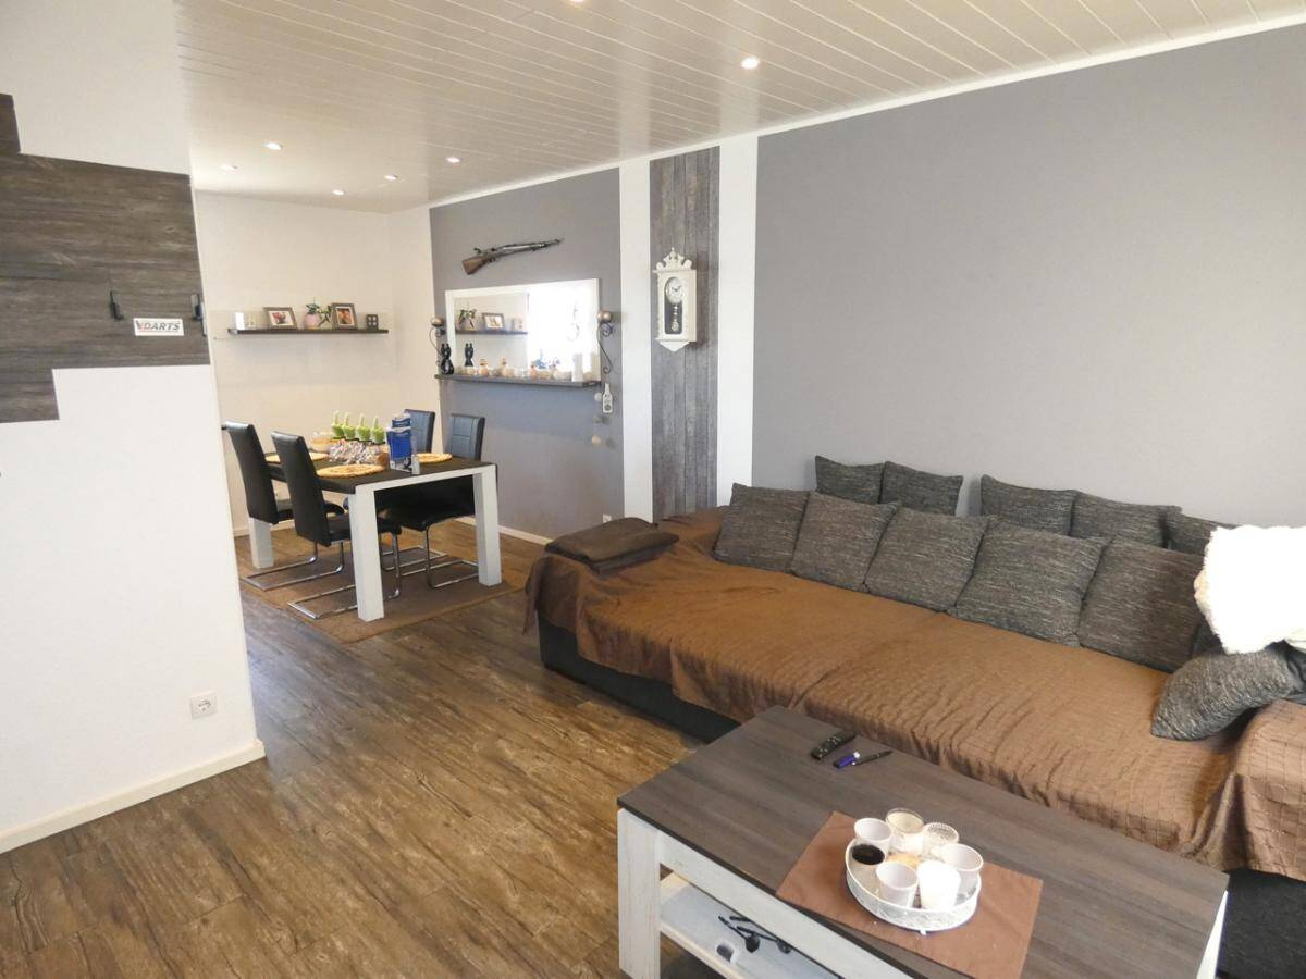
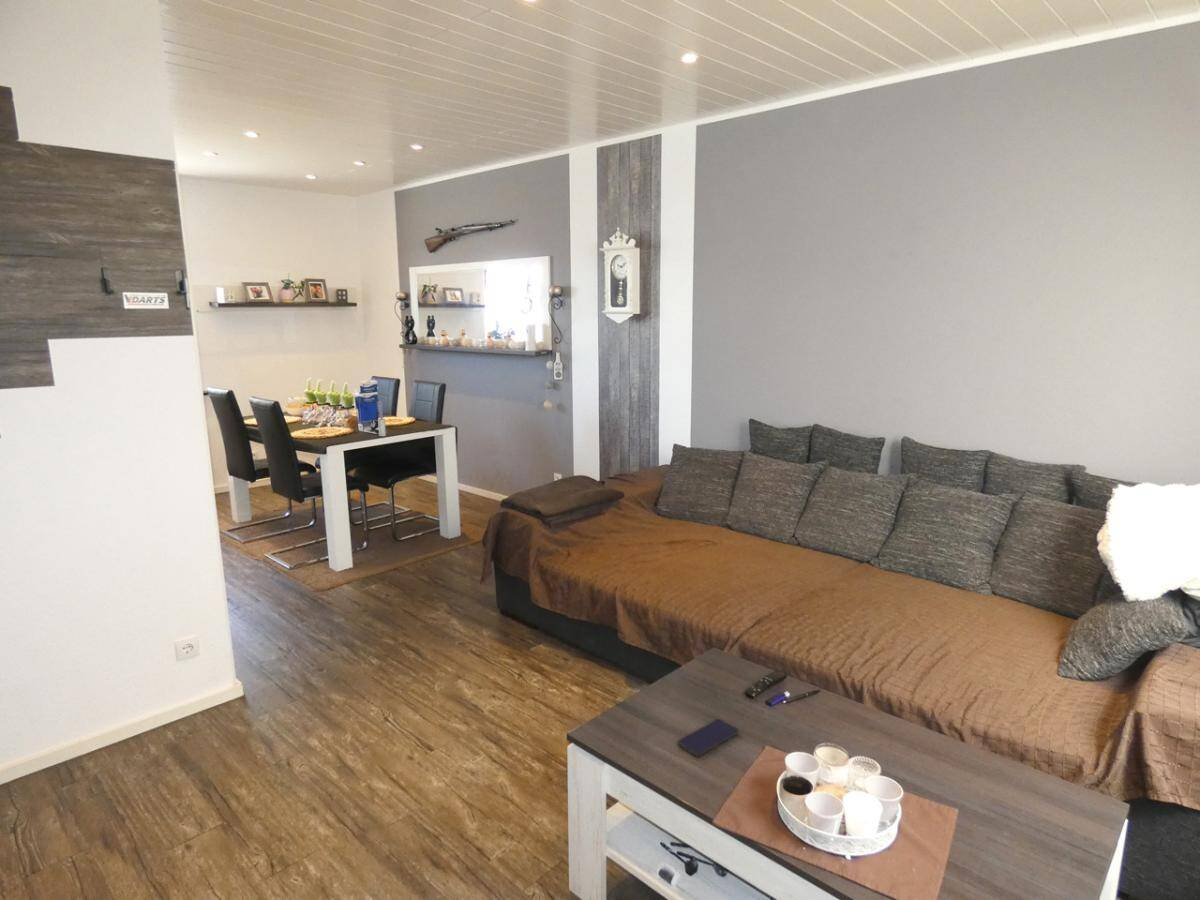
+ smartphone [676,718,740,758]
